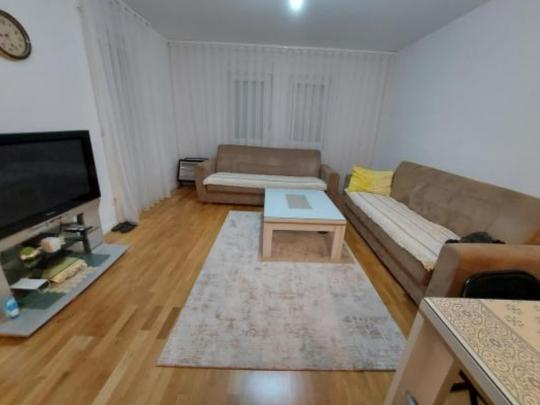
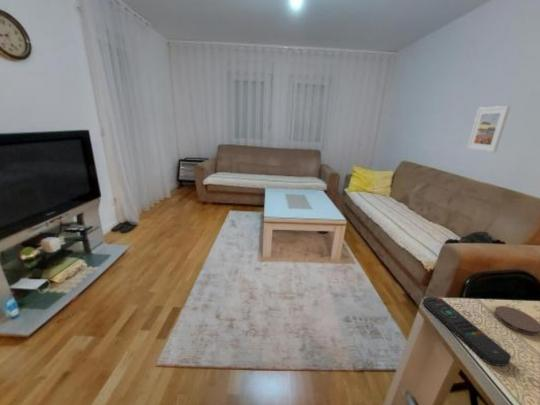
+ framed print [466,105,512,153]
+ remote control [422,295,512,367]
+ coaster [493,305,540,336]
